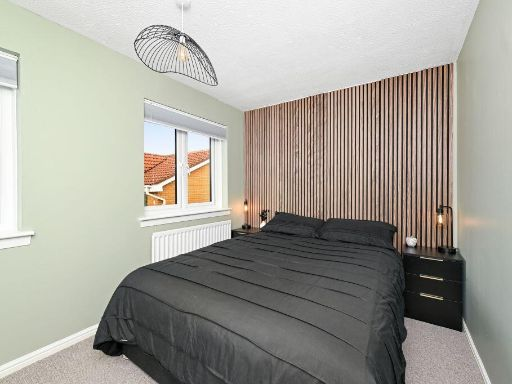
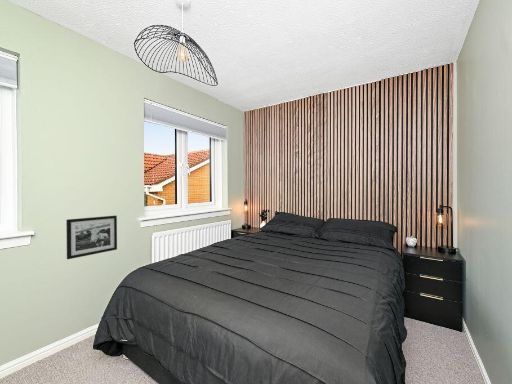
+ picture frame [65,215,118,260]
